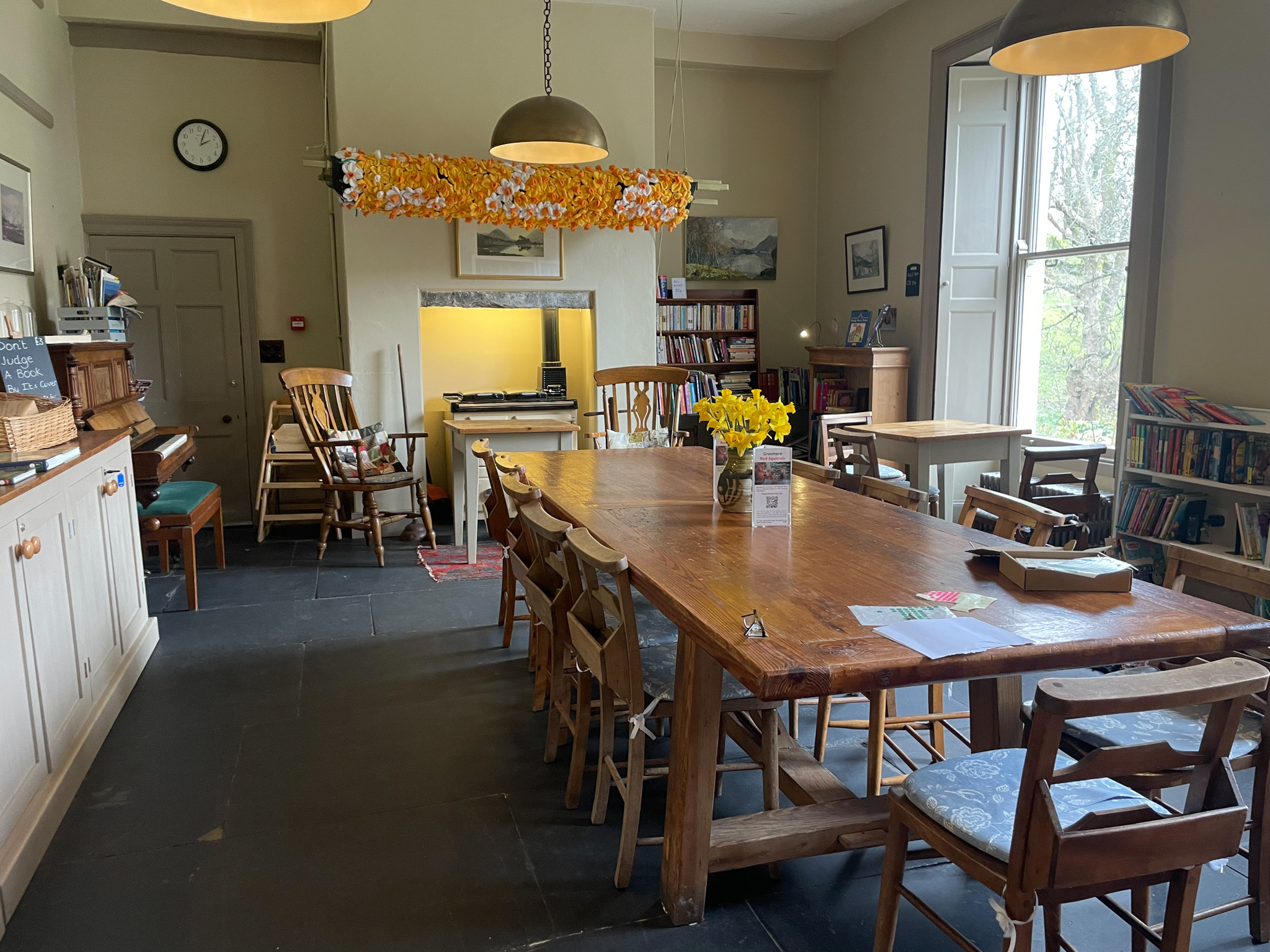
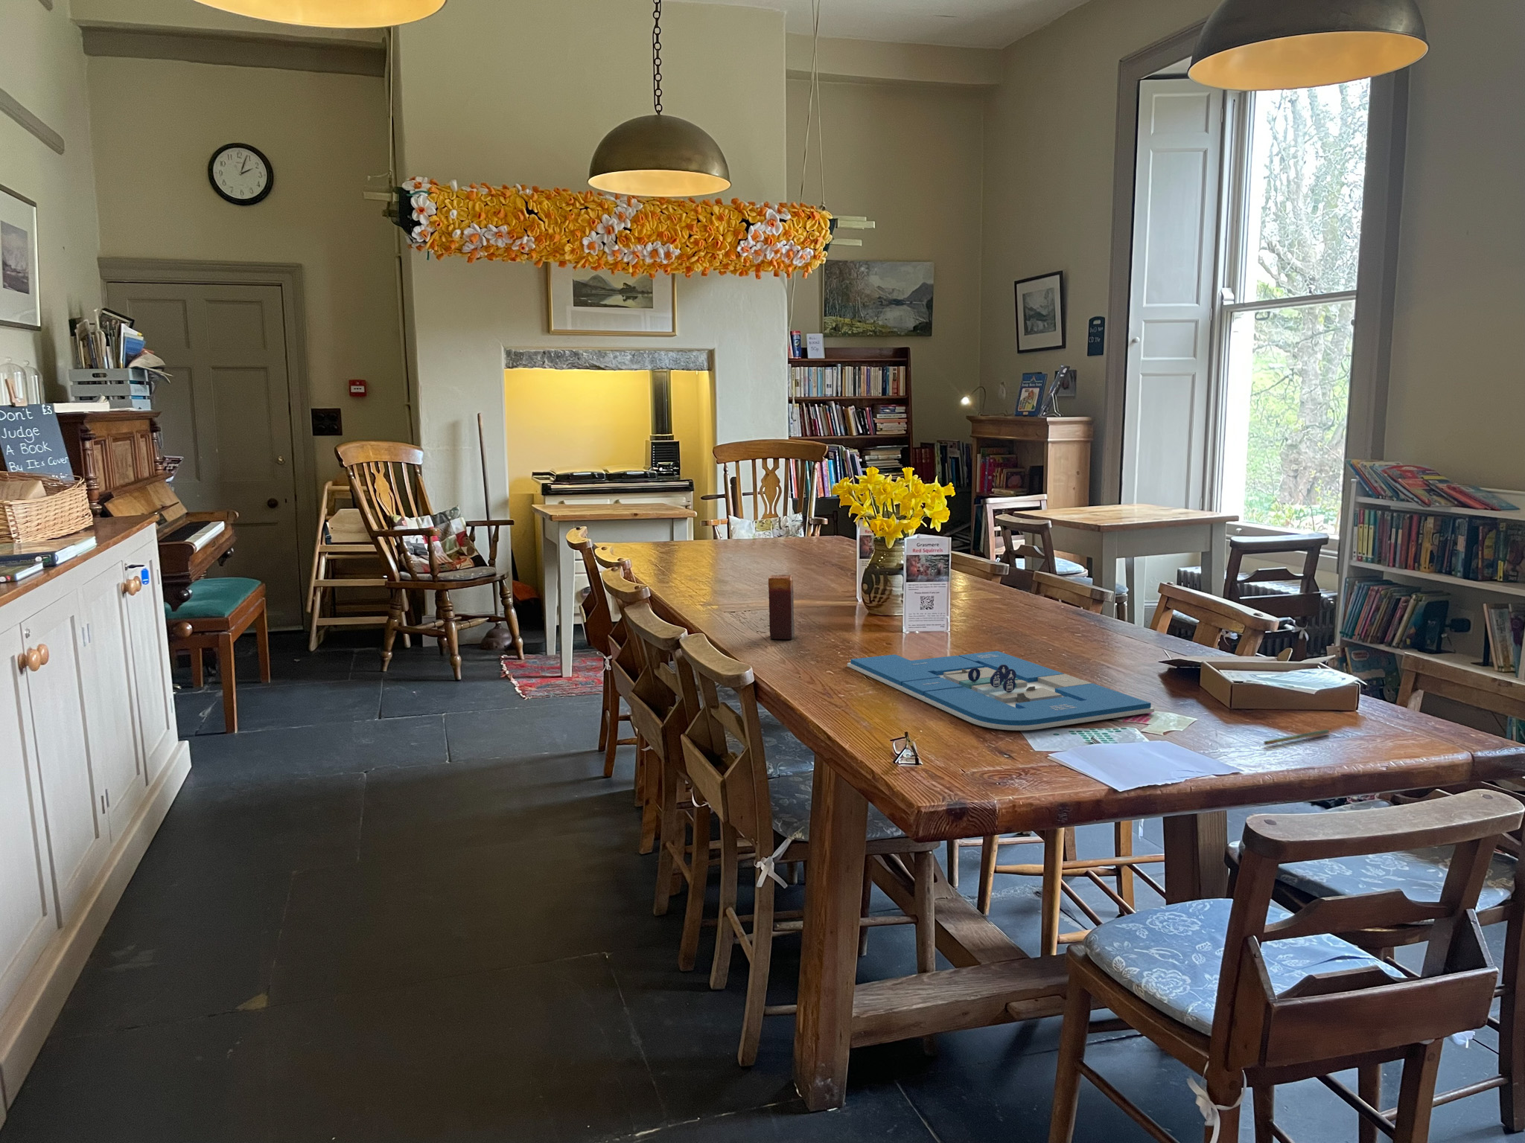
+ pen [1263,729,1330,746]
+ candle [767,574,795,640]
+ board game [847,651,1155,731]
